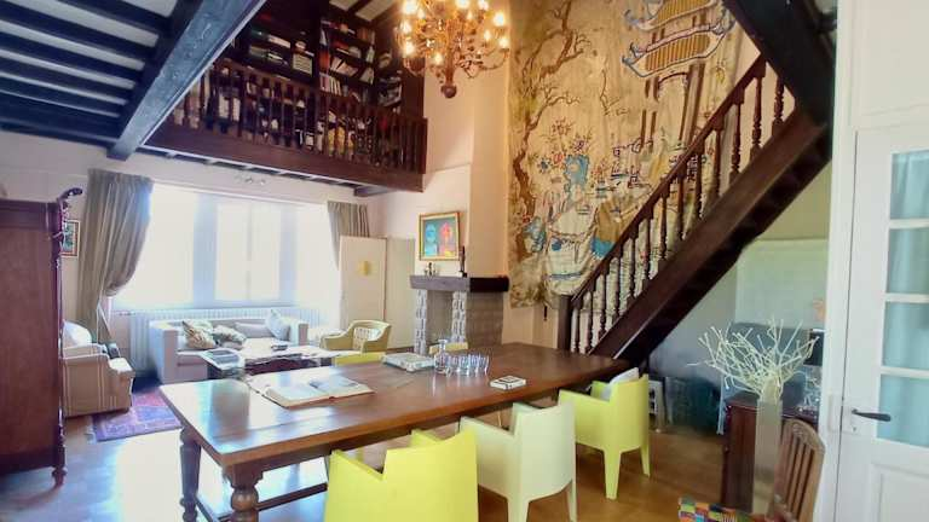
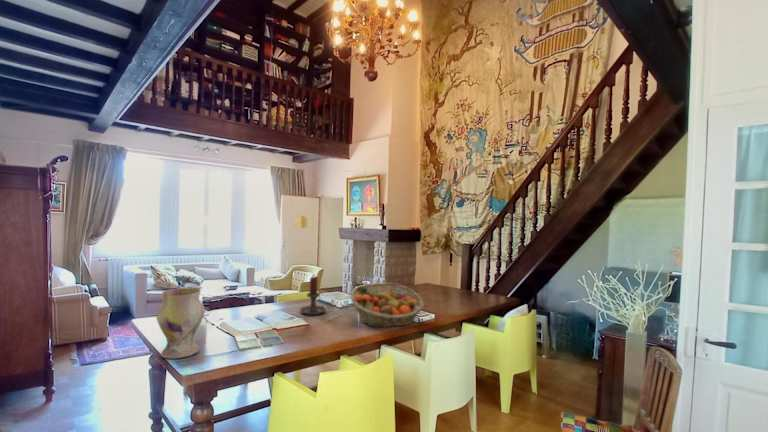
+ fruit basket [350,282,425,328]
+ drink coaster [233,329,285,351]
+ candle holder [299,276,333,316]
+ vase [155,287,206,359]
